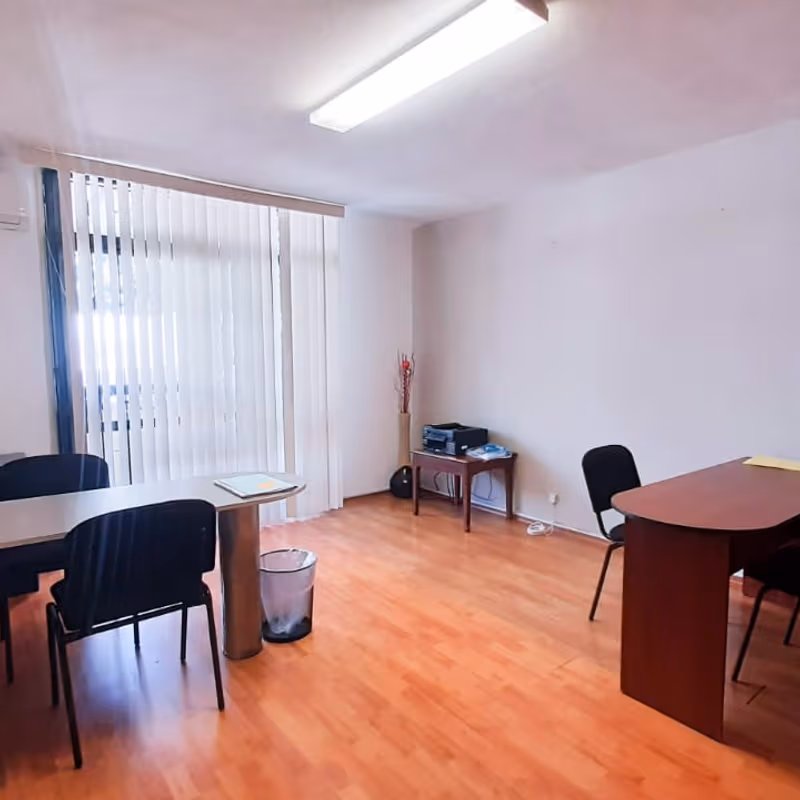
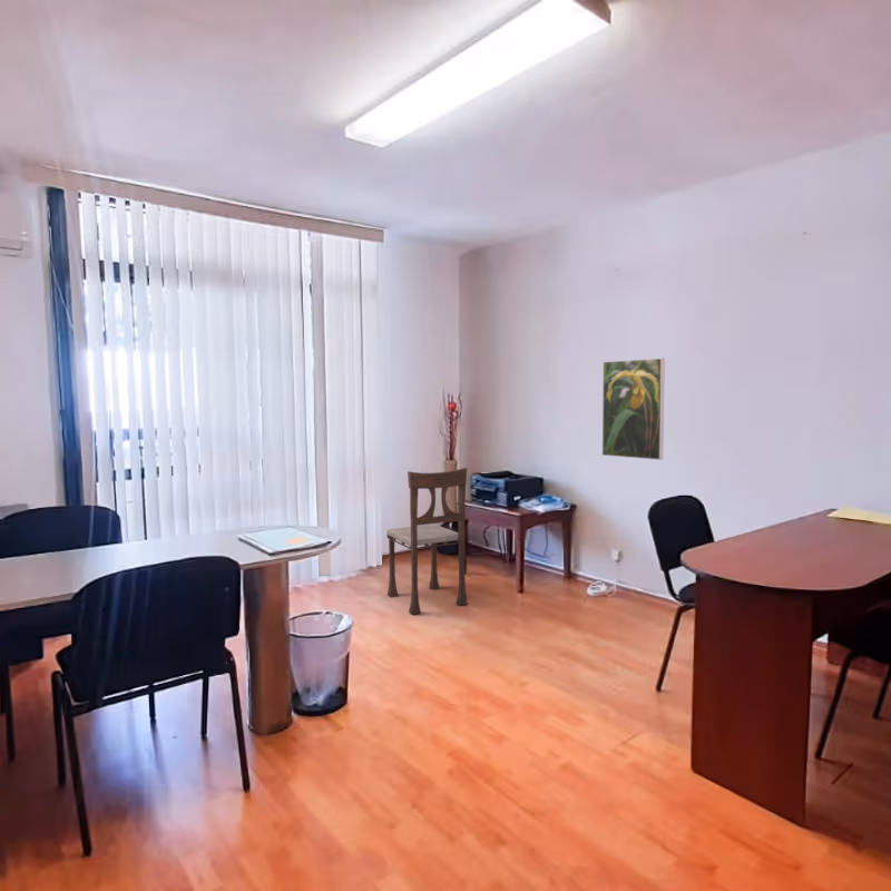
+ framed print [601,356,666,461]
+ dining chair [385,467,469,616]
